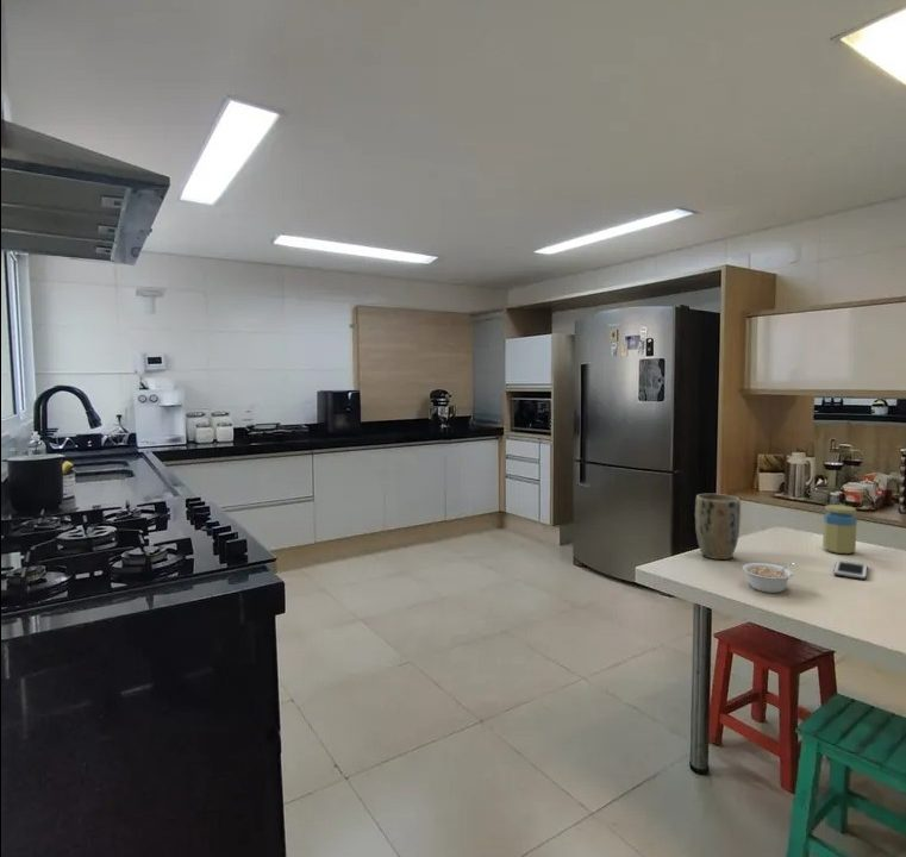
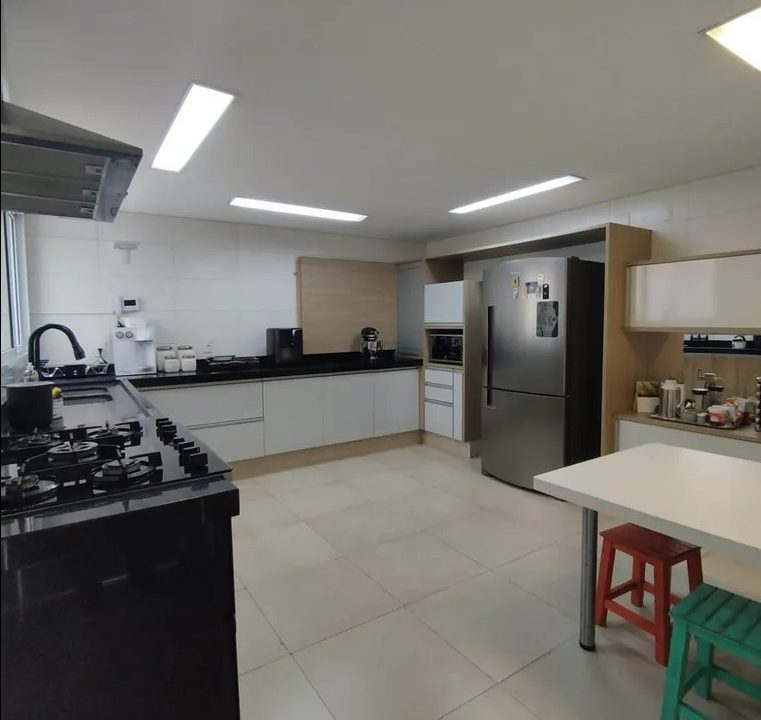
- legume [742,562,796,594]
- plant pot [694,493,742,561]
- jar [821,503,858,555]
- cell phone [832,559,868,581]
